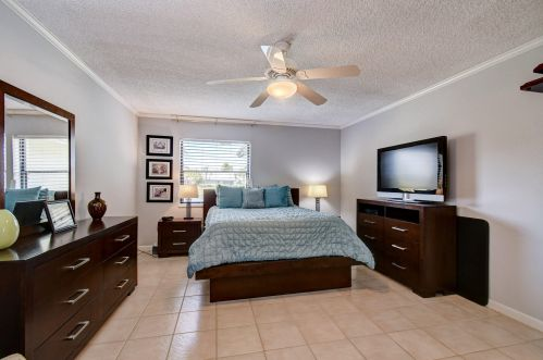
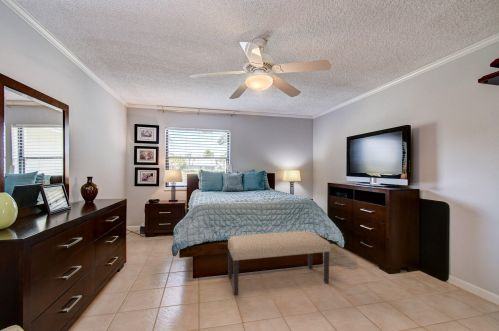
+ bench [227,230,332,296]
